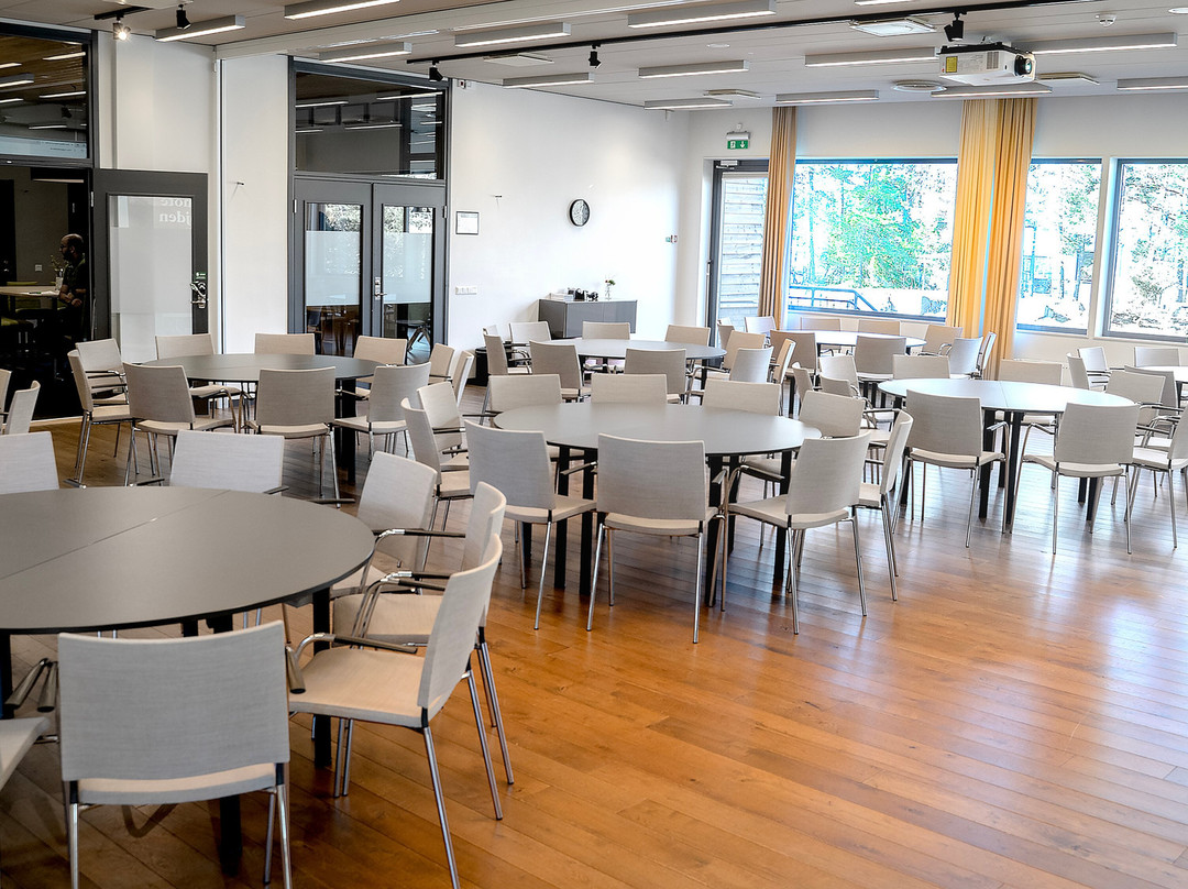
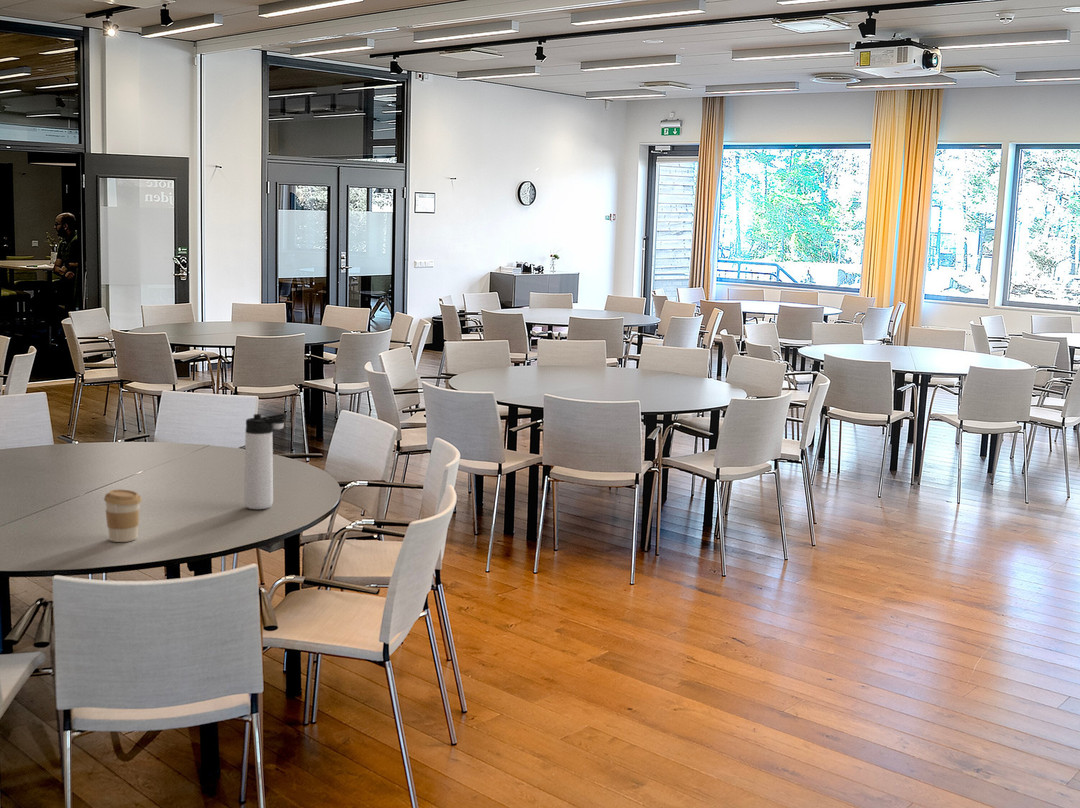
+ coffee cup [103,488,143,543]
+ thermos bottle [243,413,288,510]
